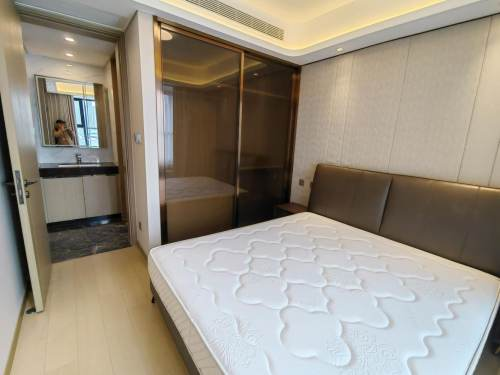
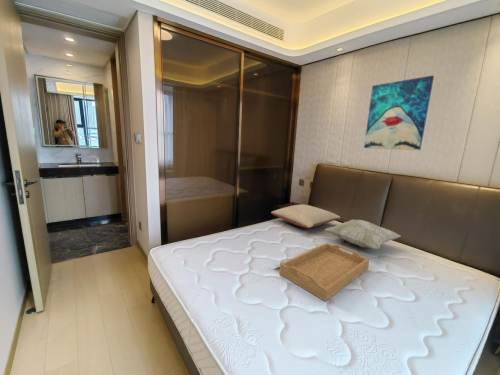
+ decorative pillow [323,219,402,251]
+ serving tray [279,242,370,303]
+ wall art [363,74,435,151]
+ pillow [270,204,341,229]
